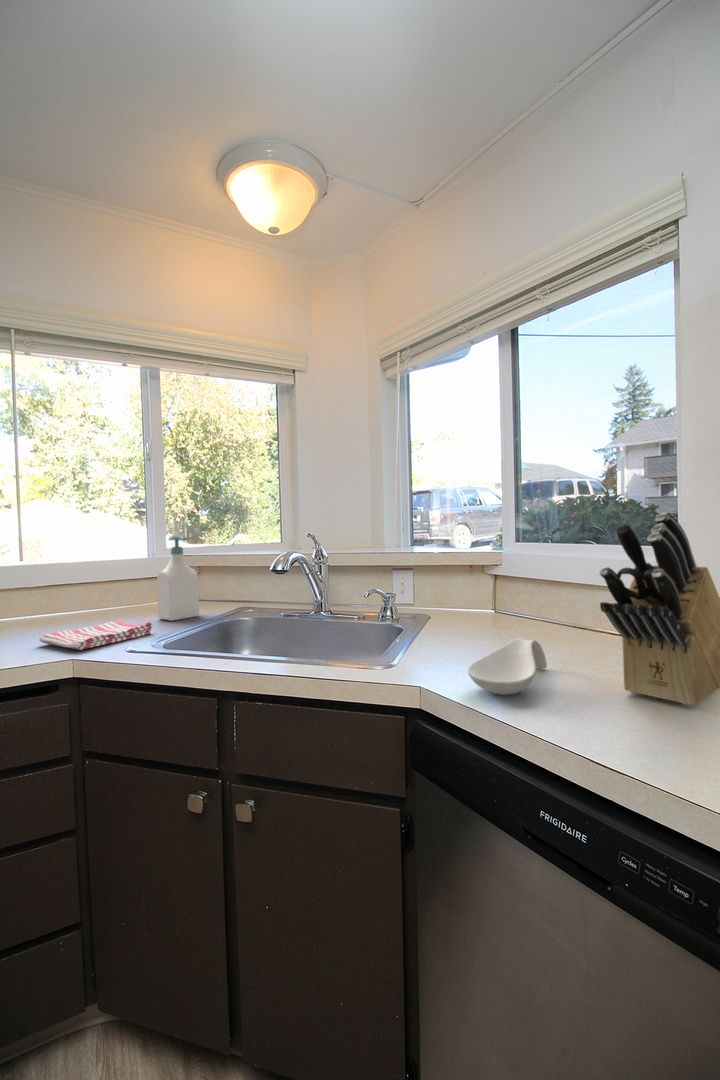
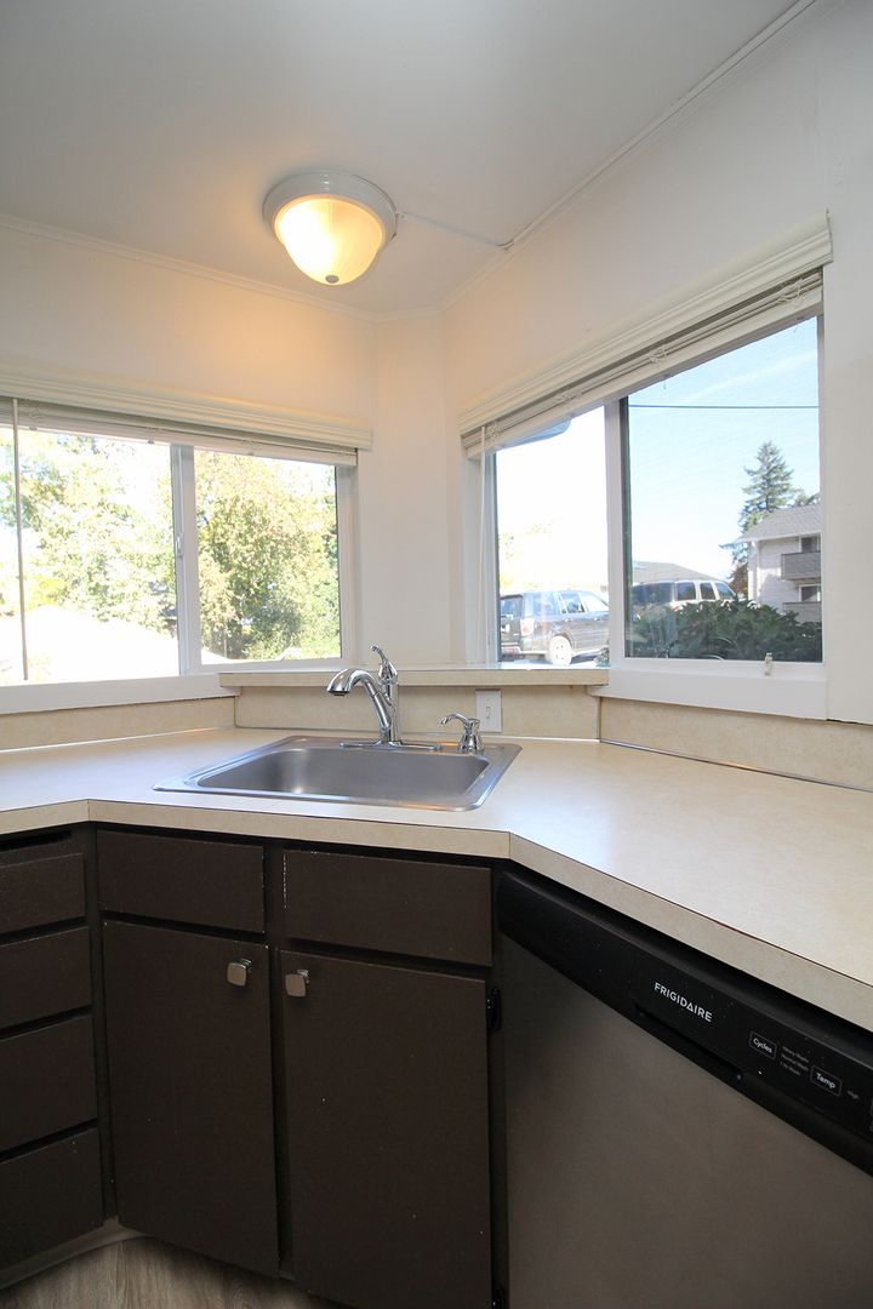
- soap bottle [156,533,200,622]
- spoon rest [467,637,548,696]
- knife block [598,511,720,707]
- dish towel [38,619,153,651]
